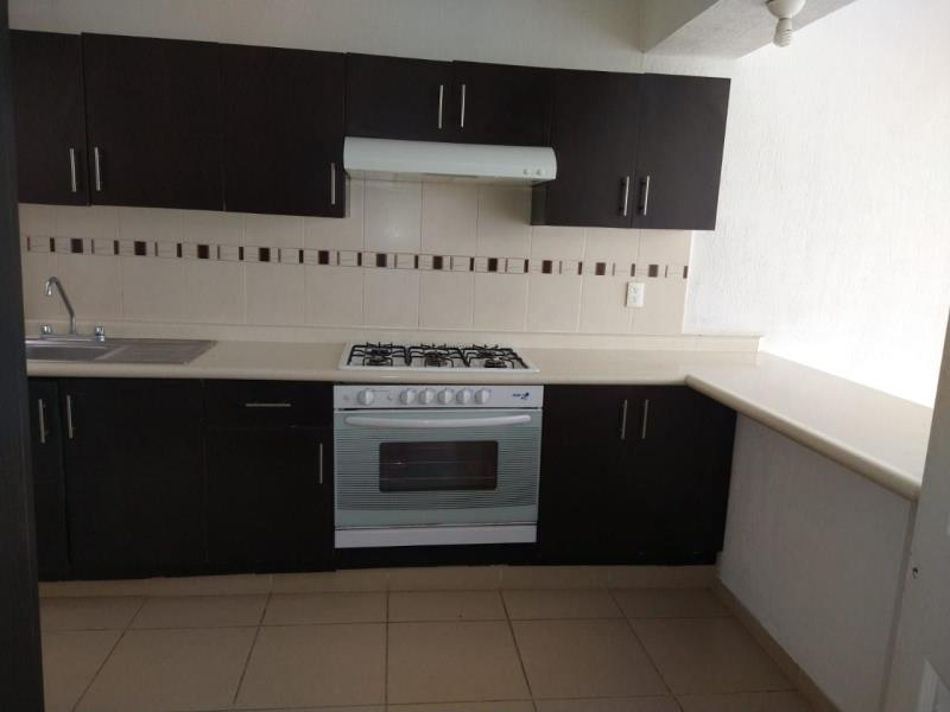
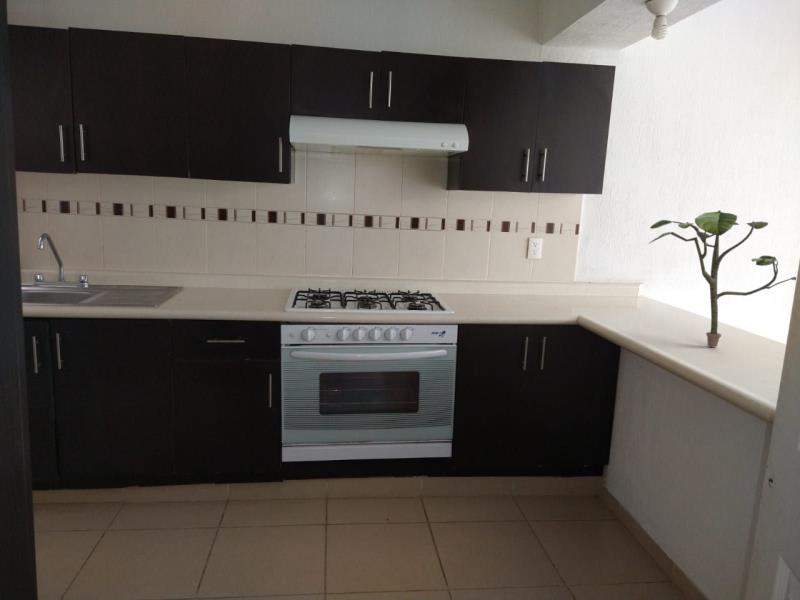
+ potted plant [648,209,797,348]
